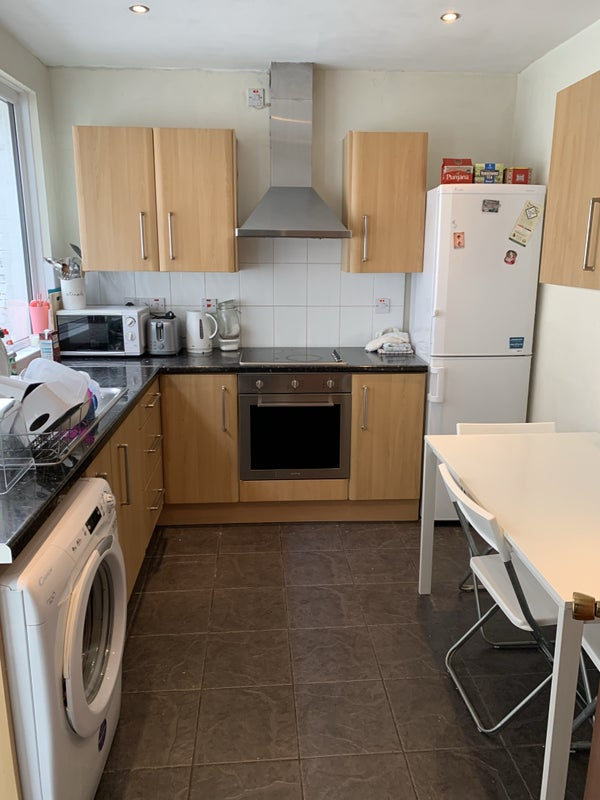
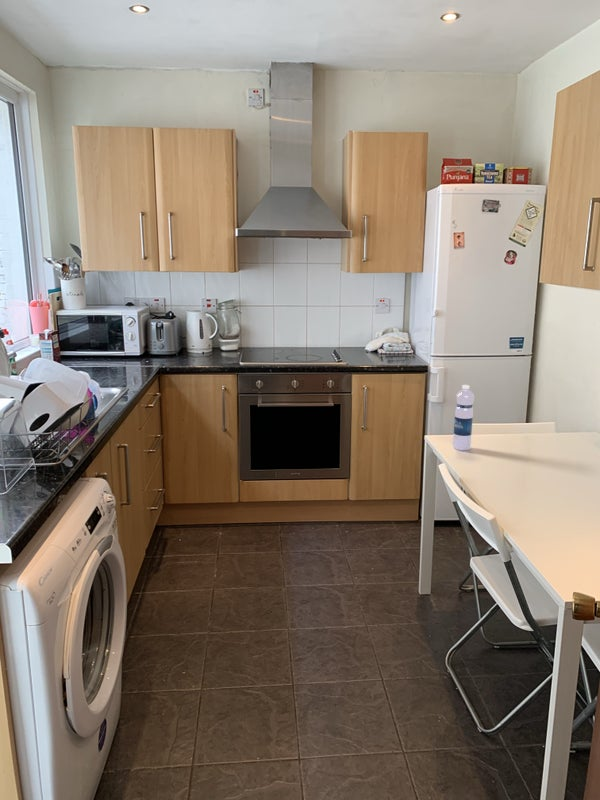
+ water bottle [452,384,475,451]
